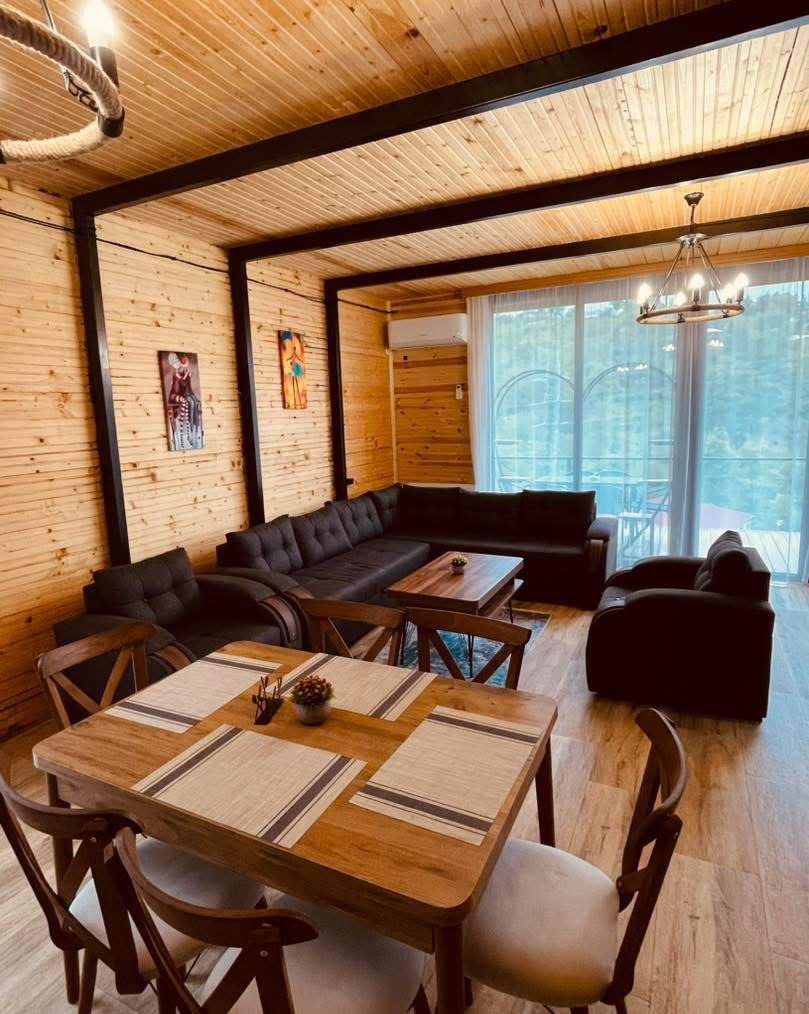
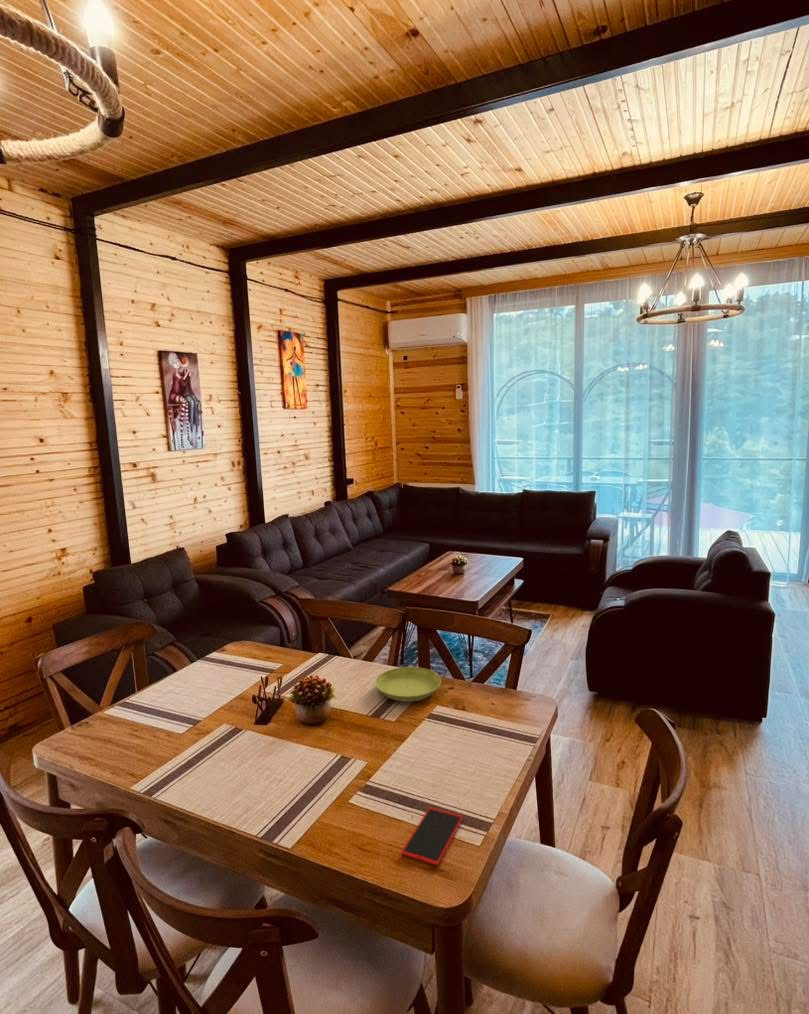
+ saucer [374,666,442,703]
+ smartphone [400,806,464,866]
